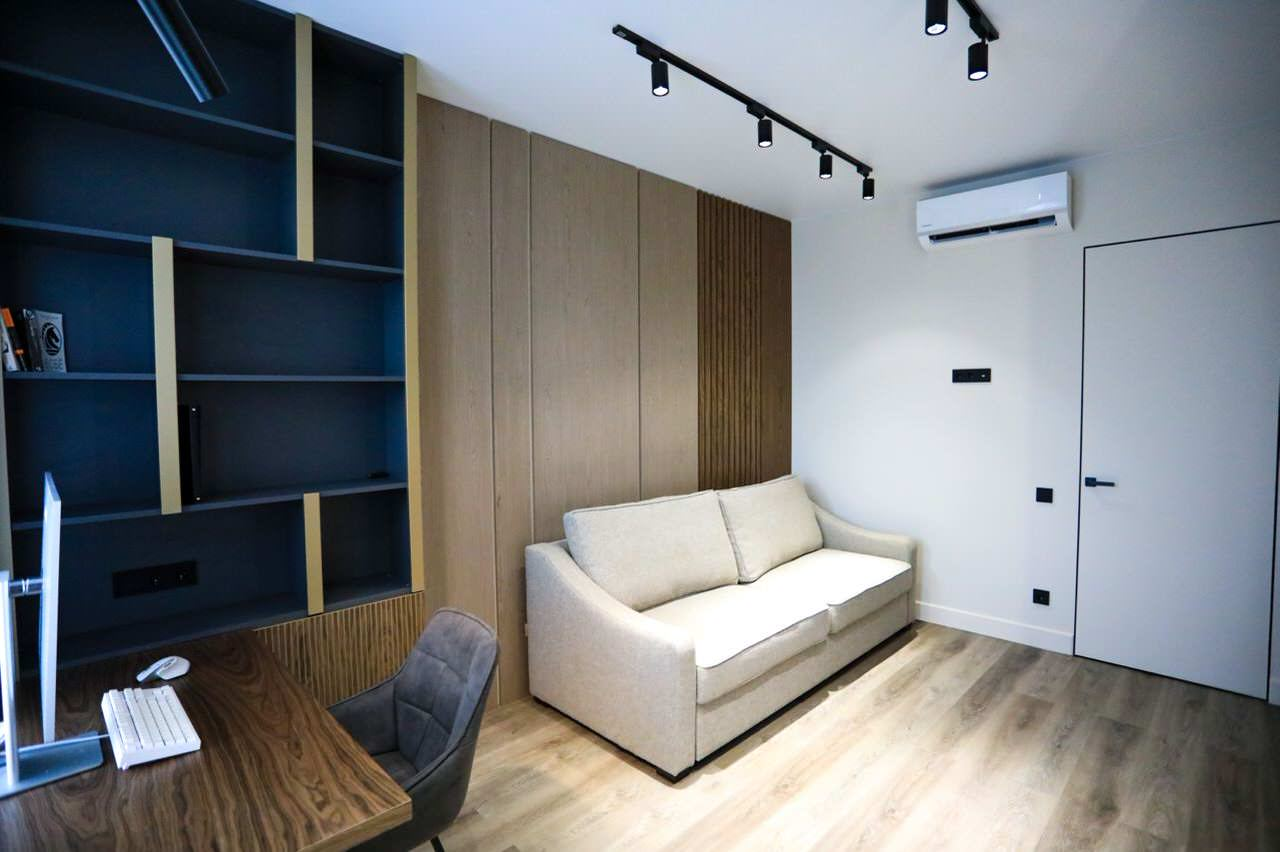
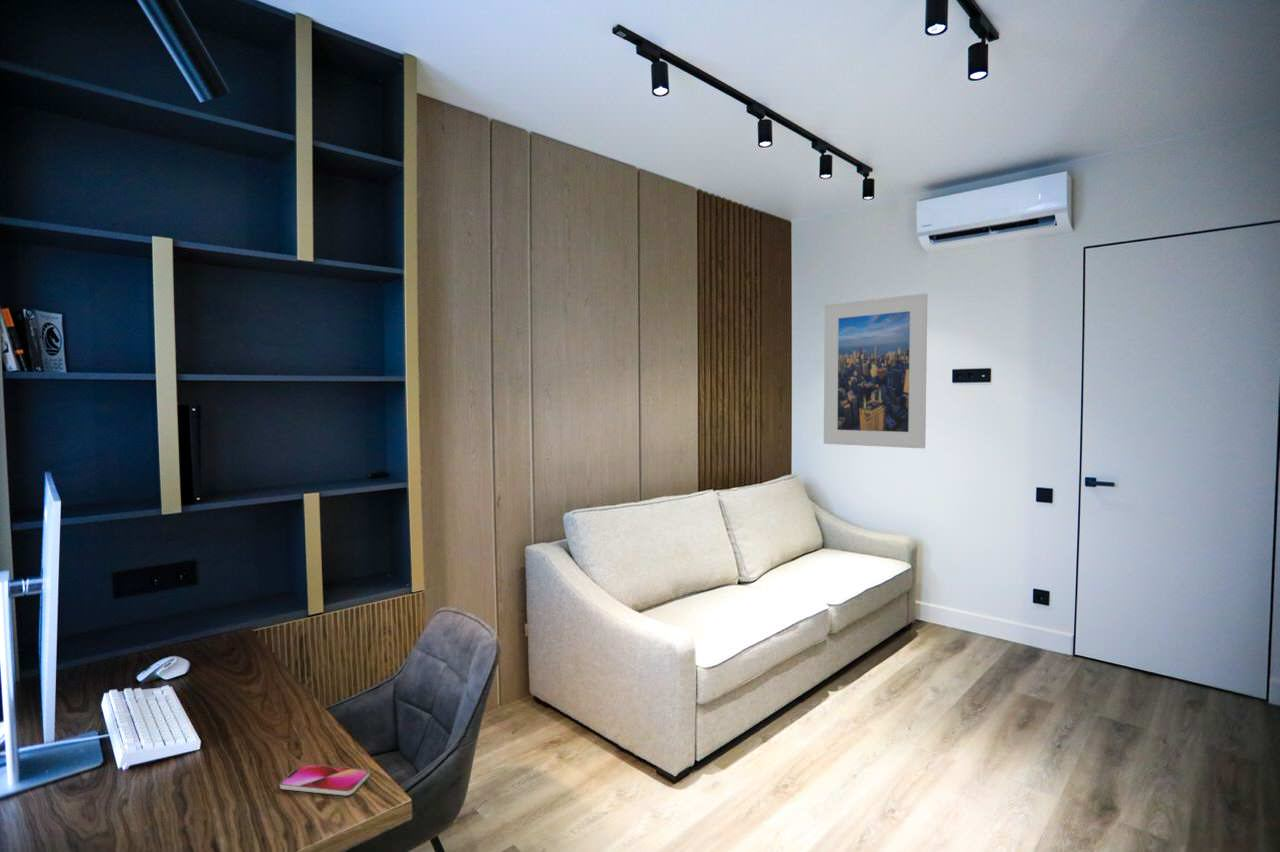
+ smartphone [279,763,370,796]
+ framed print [823,292,928,449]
